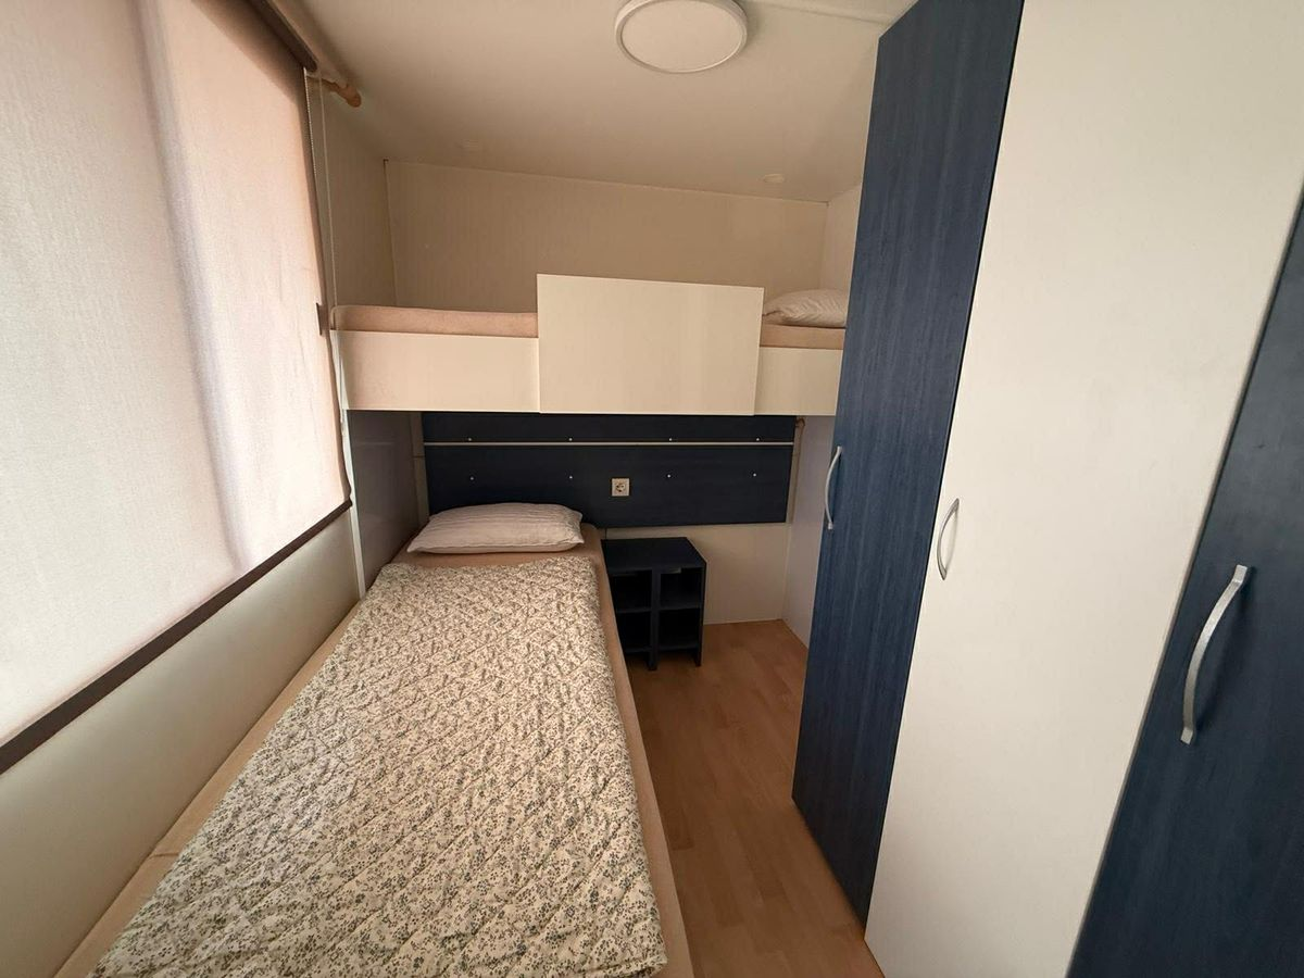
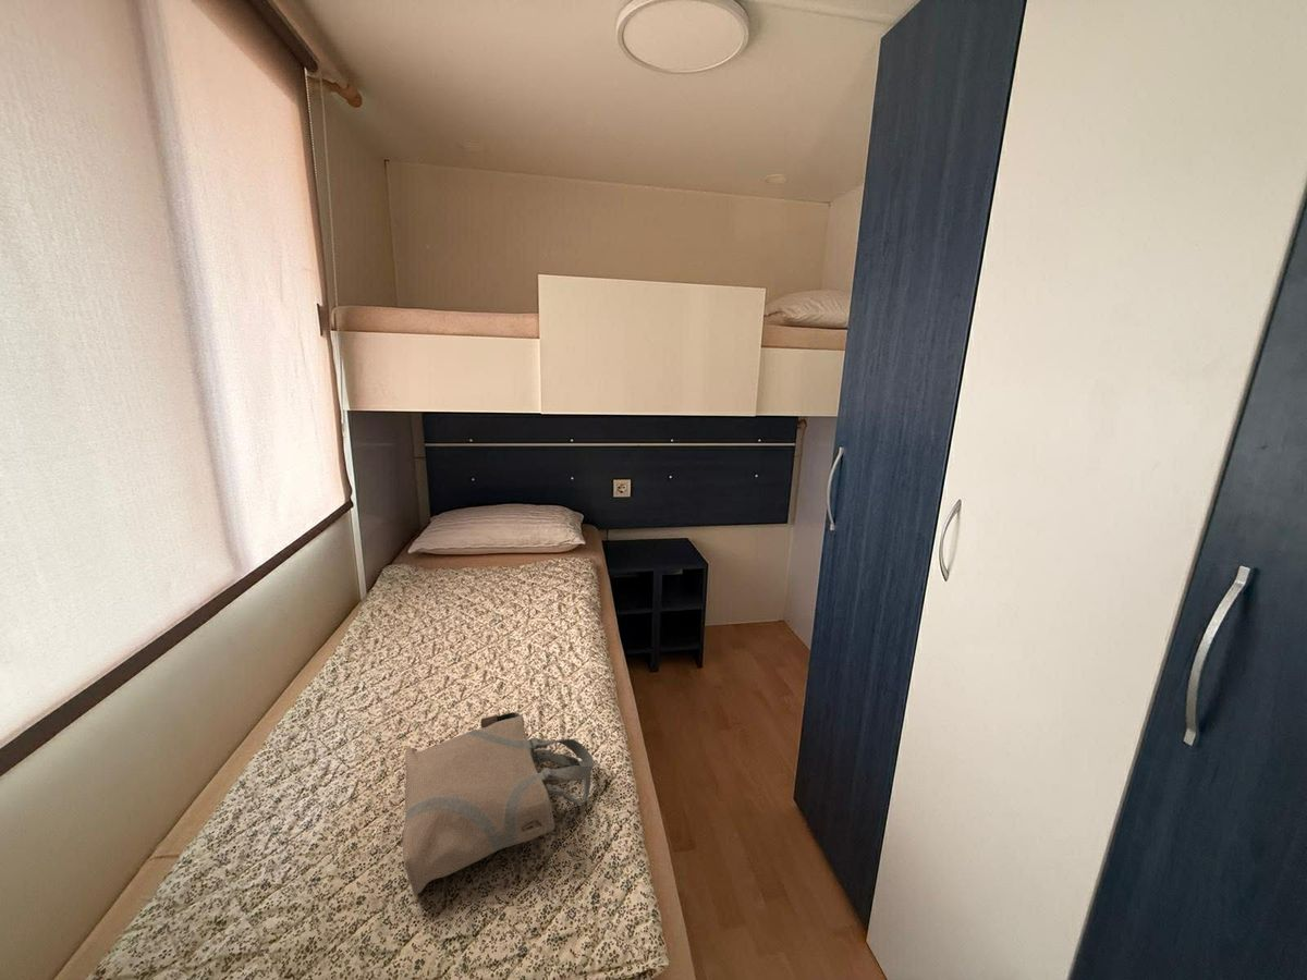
+ tote bag [402,711,596,896]
